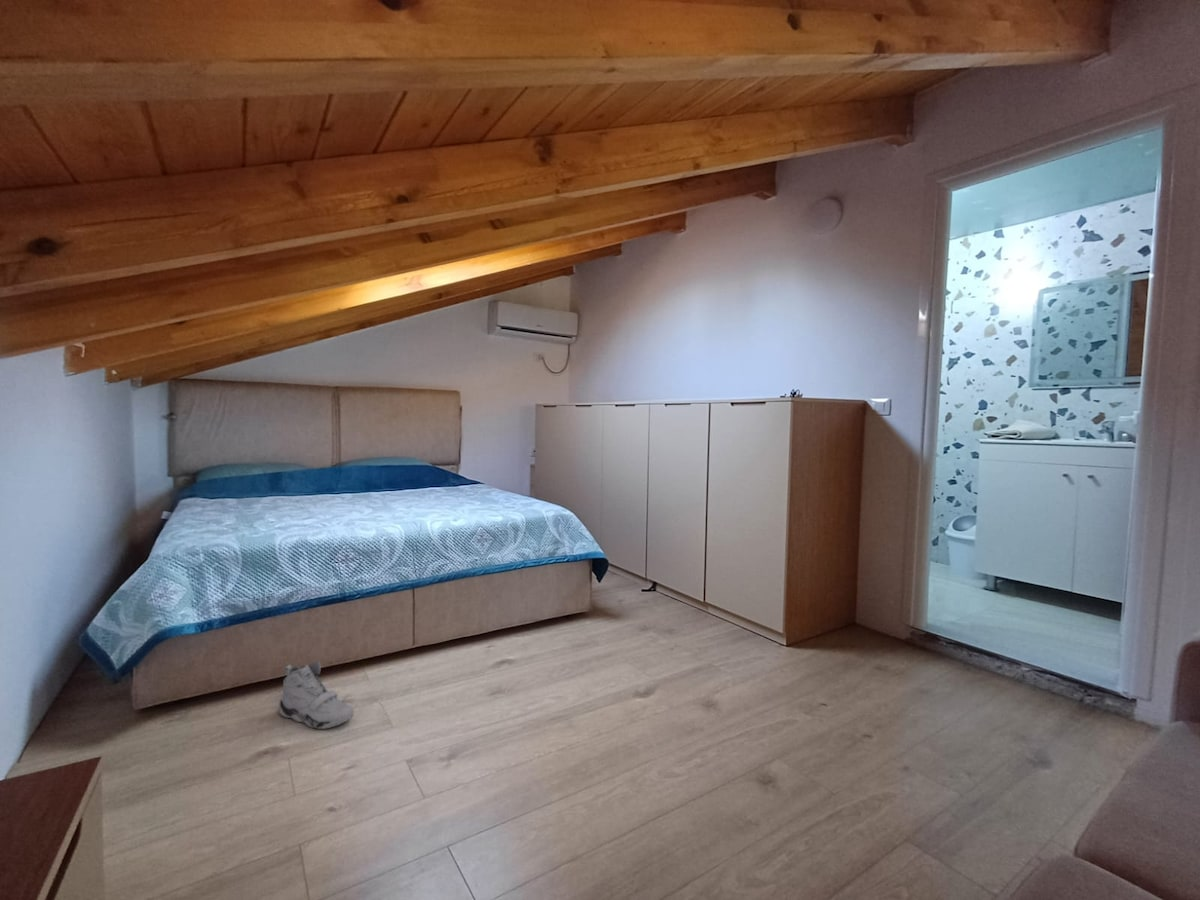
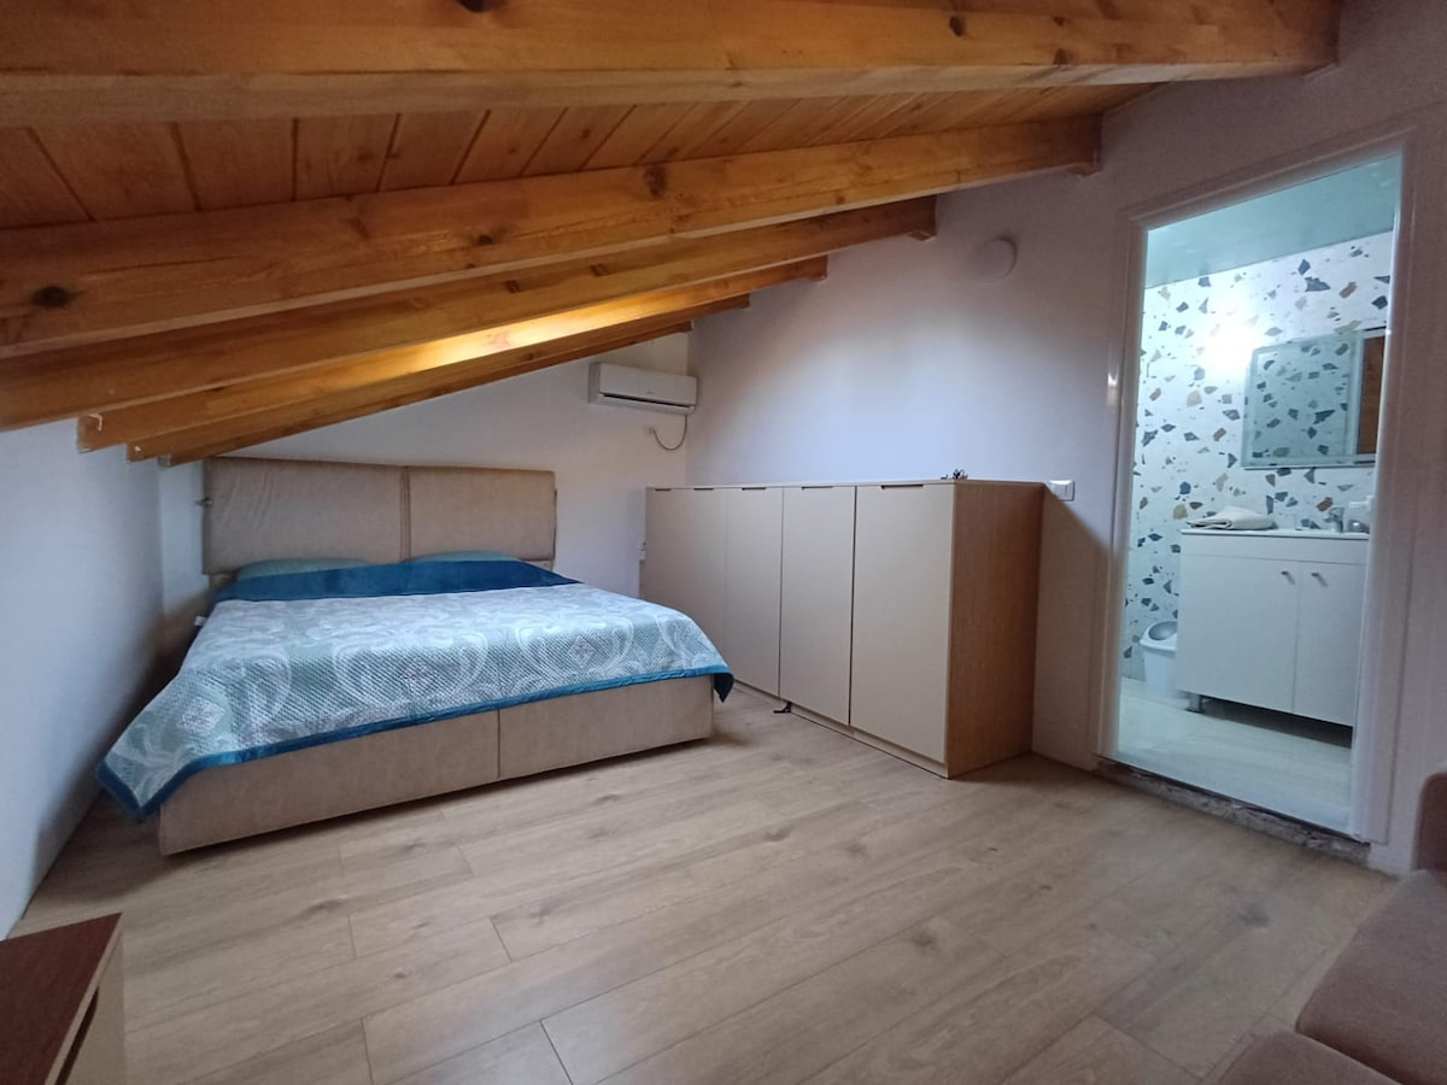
- sneaker [278,660,355,730]
